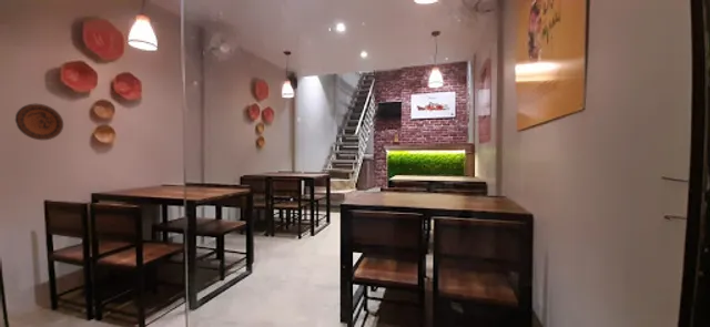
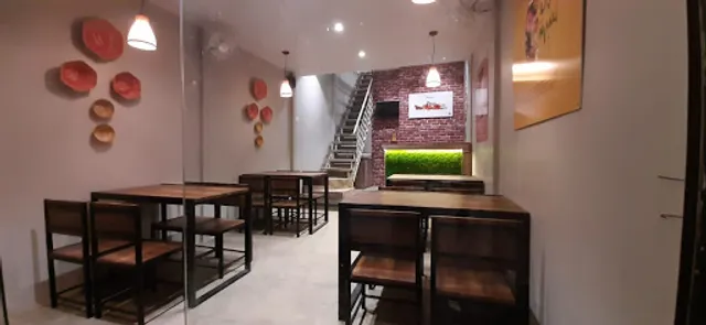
- decorative plate [14,103,64,141]
